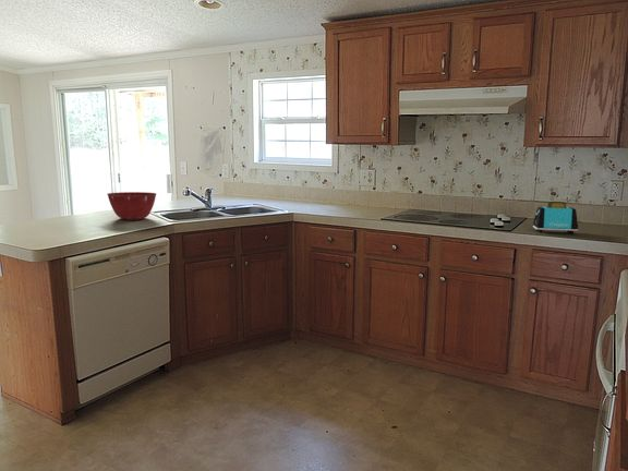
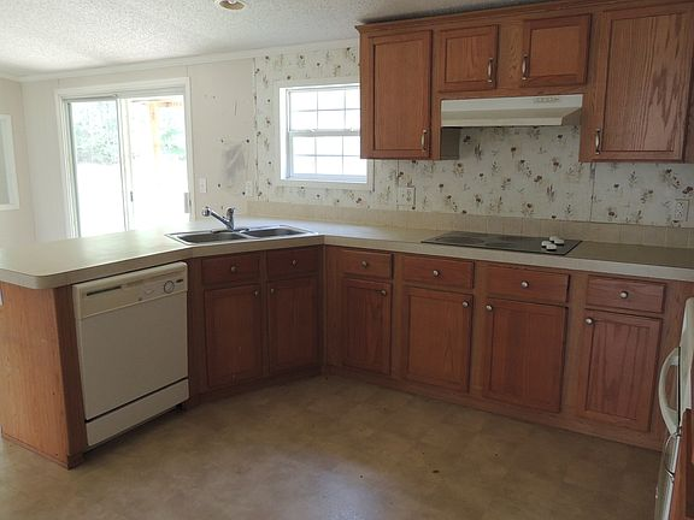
- toaster [532,201,579,235]
- mixing bowl [106,191,157,221]
